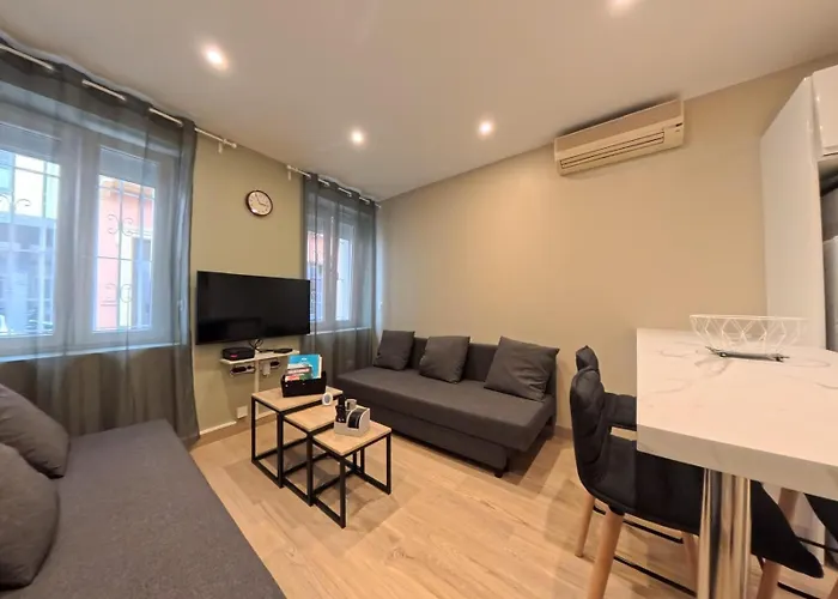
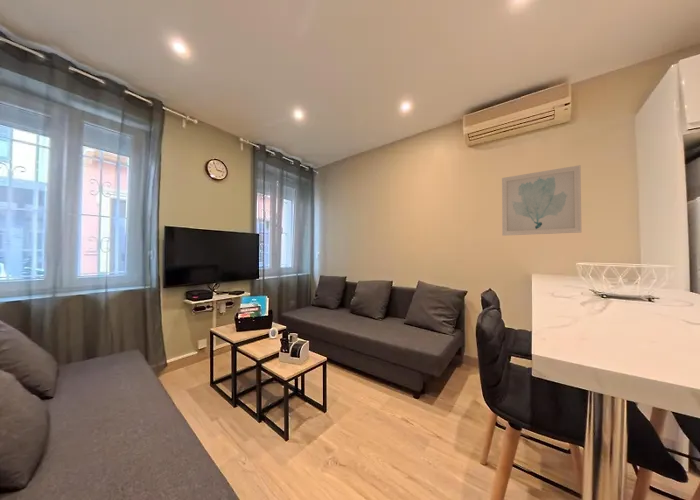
+ wall art [501,164,582,237]
